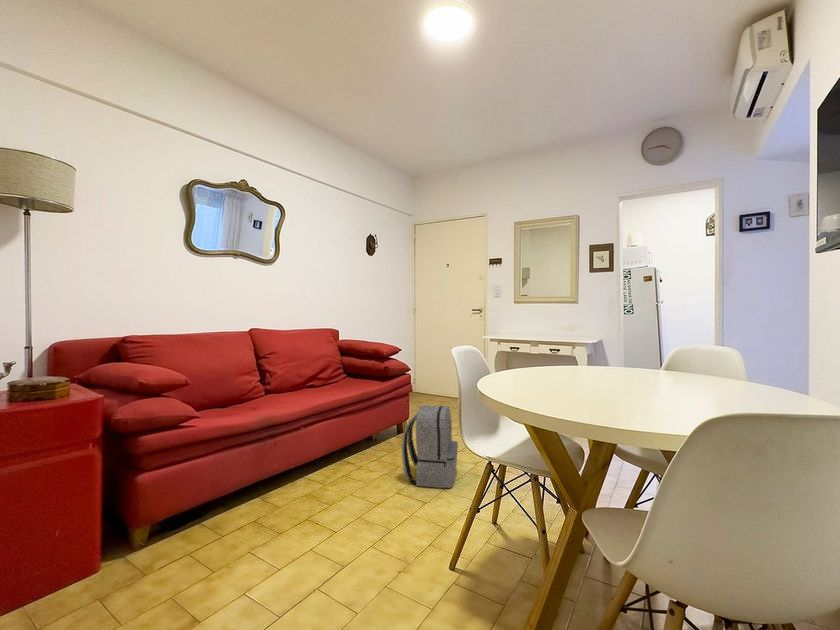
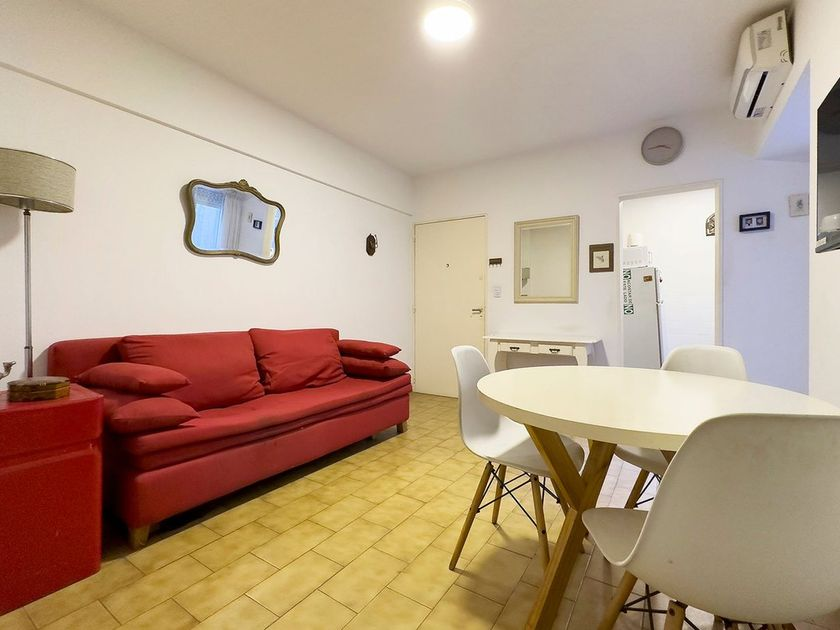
- backpack [401,404,459,489]
